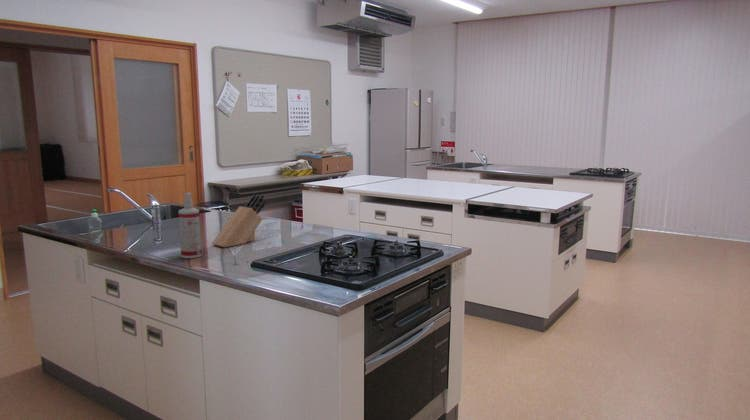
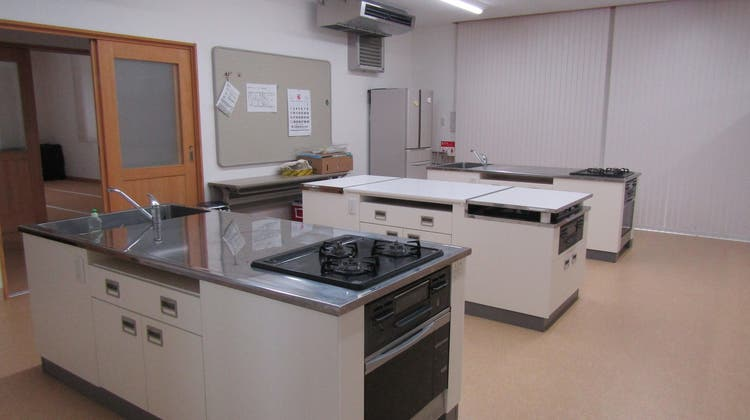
- spray bottle [178,192,202,259]
- knife block [211,193,266,248]
